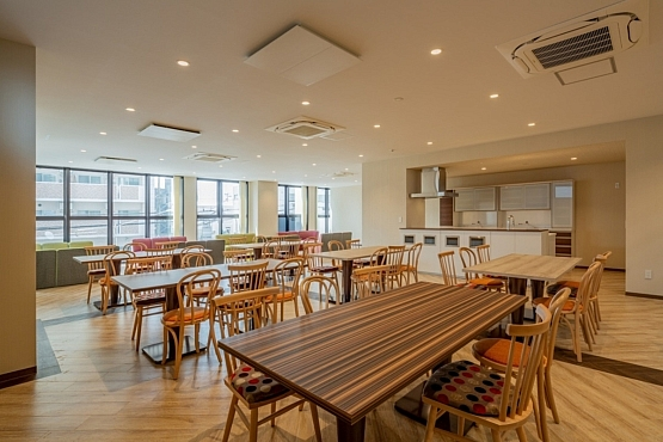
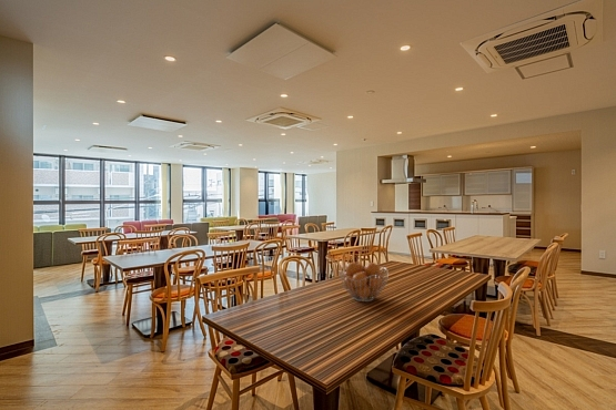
+ fruit basket [337,262,390,303]
